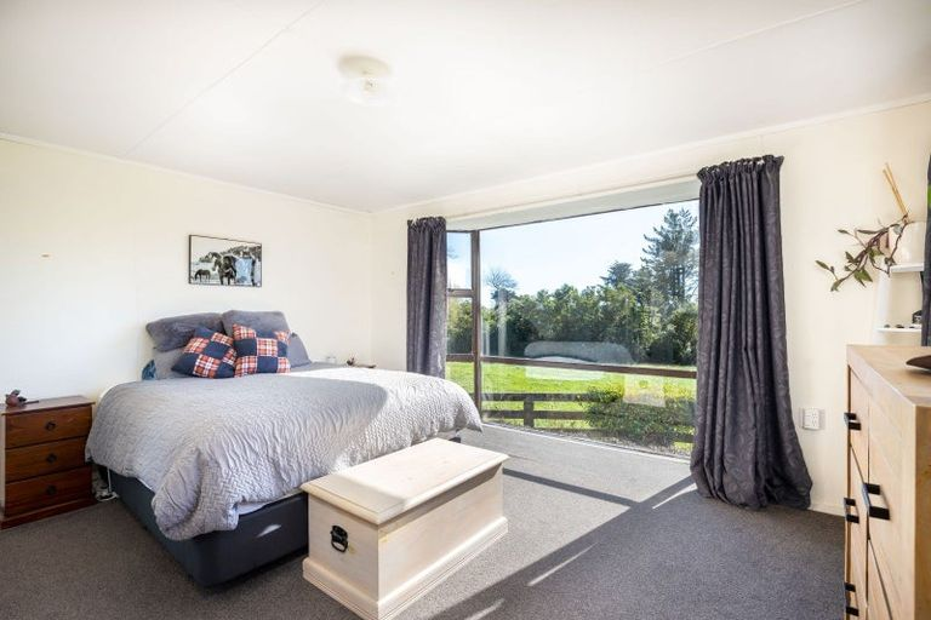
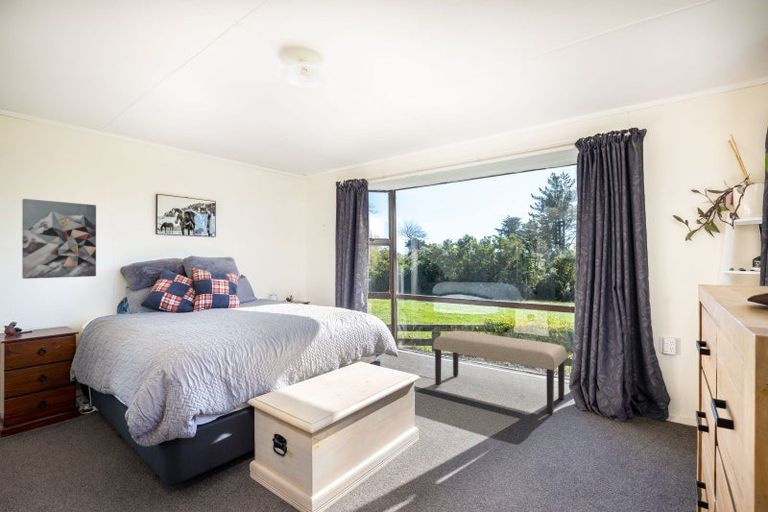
+ wall art [21,198,97,280]
+ bench [433,330,568,415]
